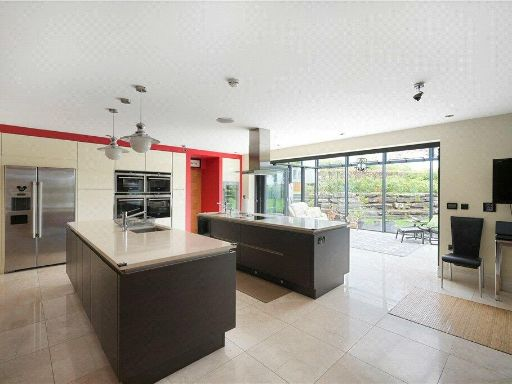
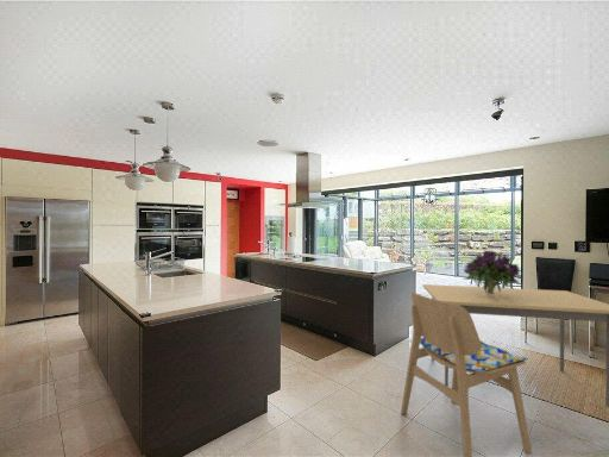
+ bouquet [463,249,521,295]
+ dining chair [400,290,533,457]
+ dining table [422,283,609,408]
